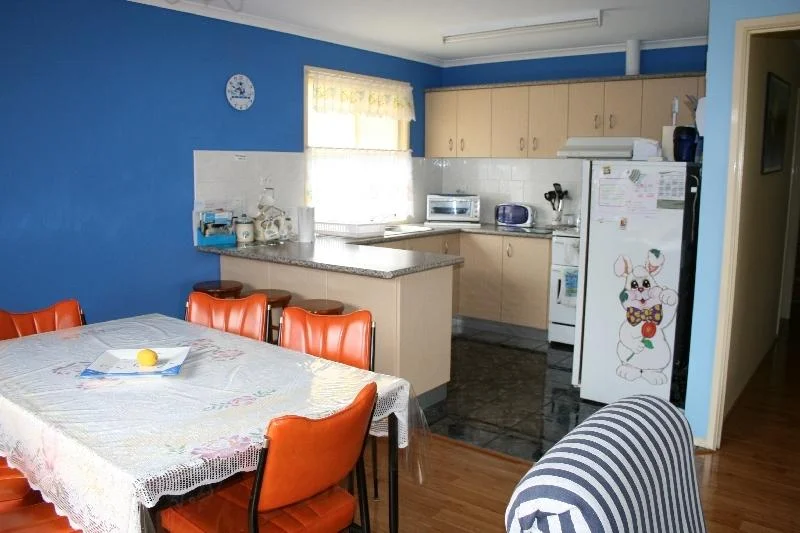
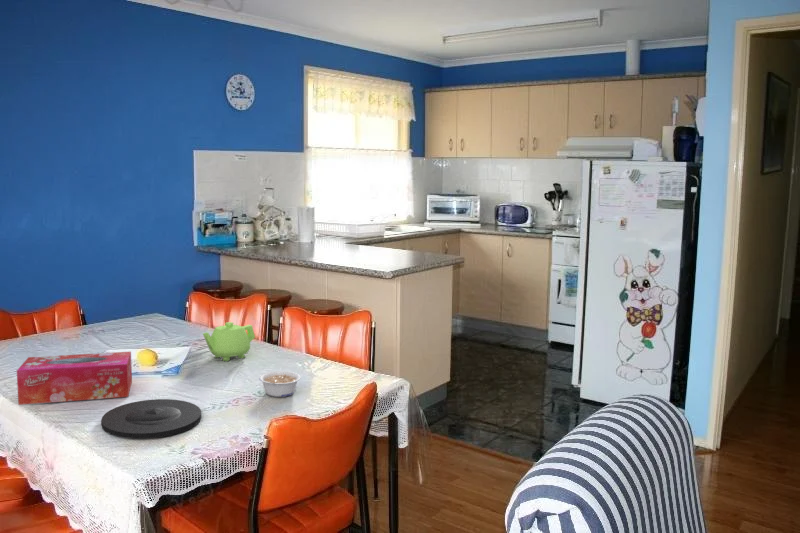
+ legume [258,370,301,398]
+ plate [100,398,202,439]
+ tissue box [16,351,133,406]
+ teapot [202,321,256,362]
